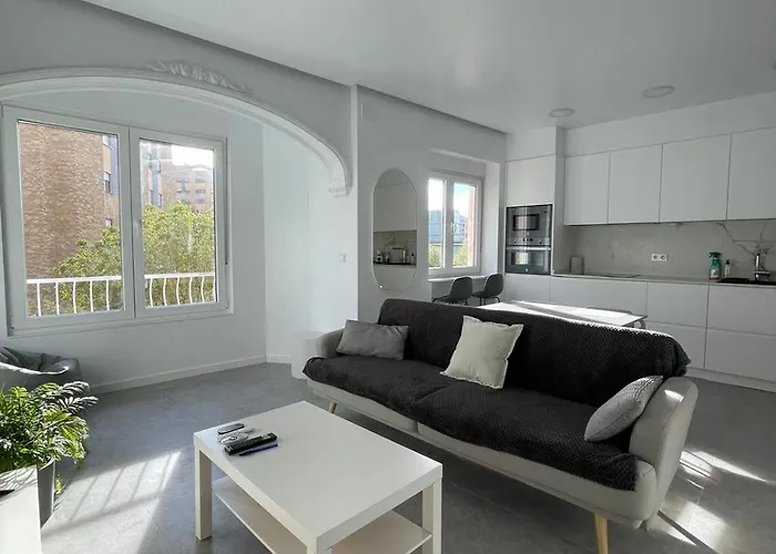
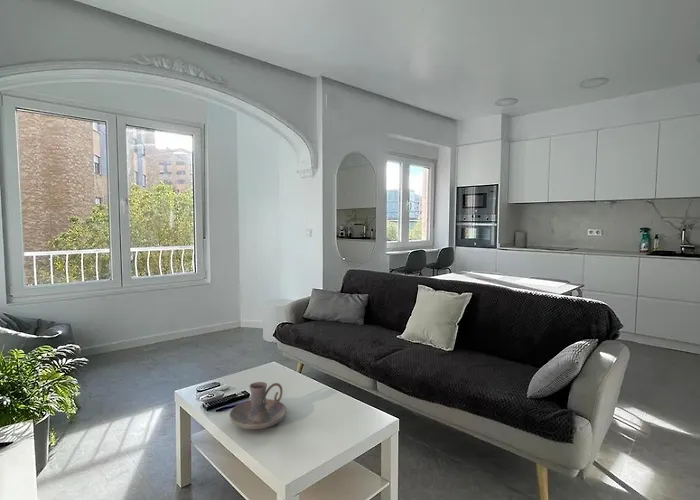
+ candle holder [229,381,287,430]
